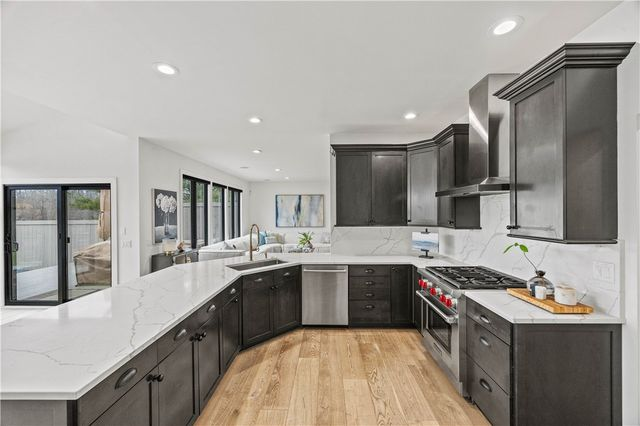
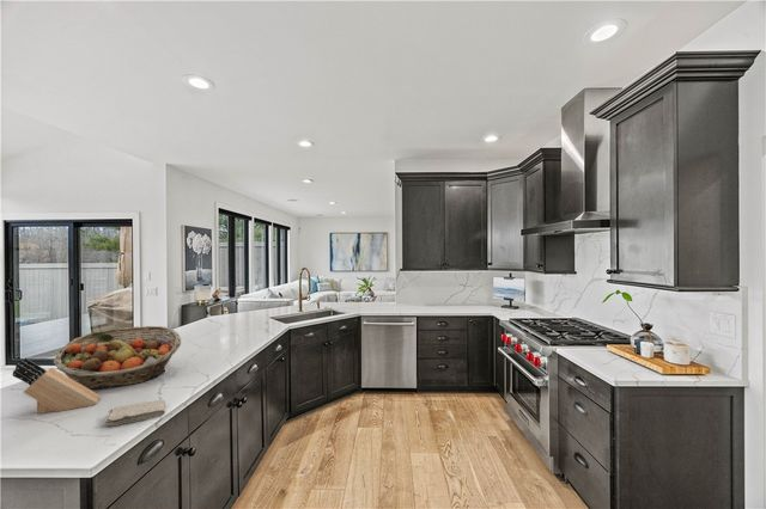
+ knife block [12,357,102,415]
+ fruit basket [53,325,182,391]
+ washcloth [104,399,166,427]
